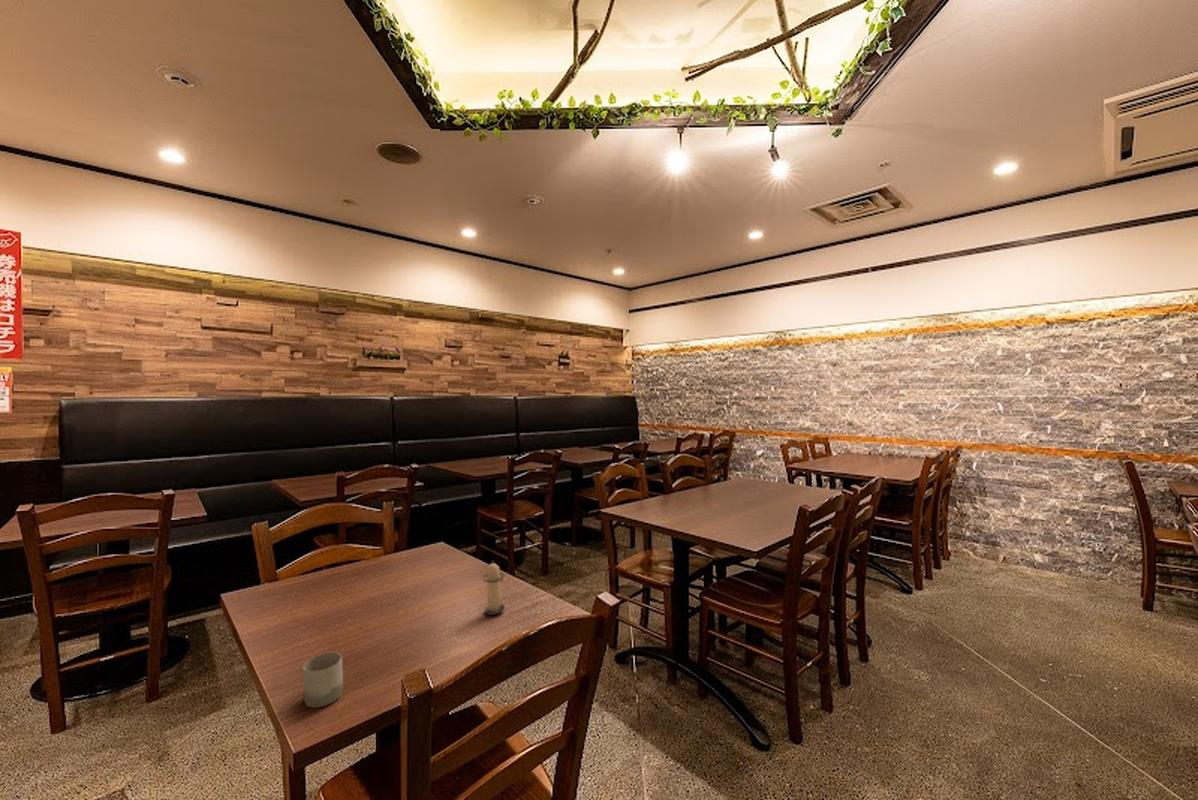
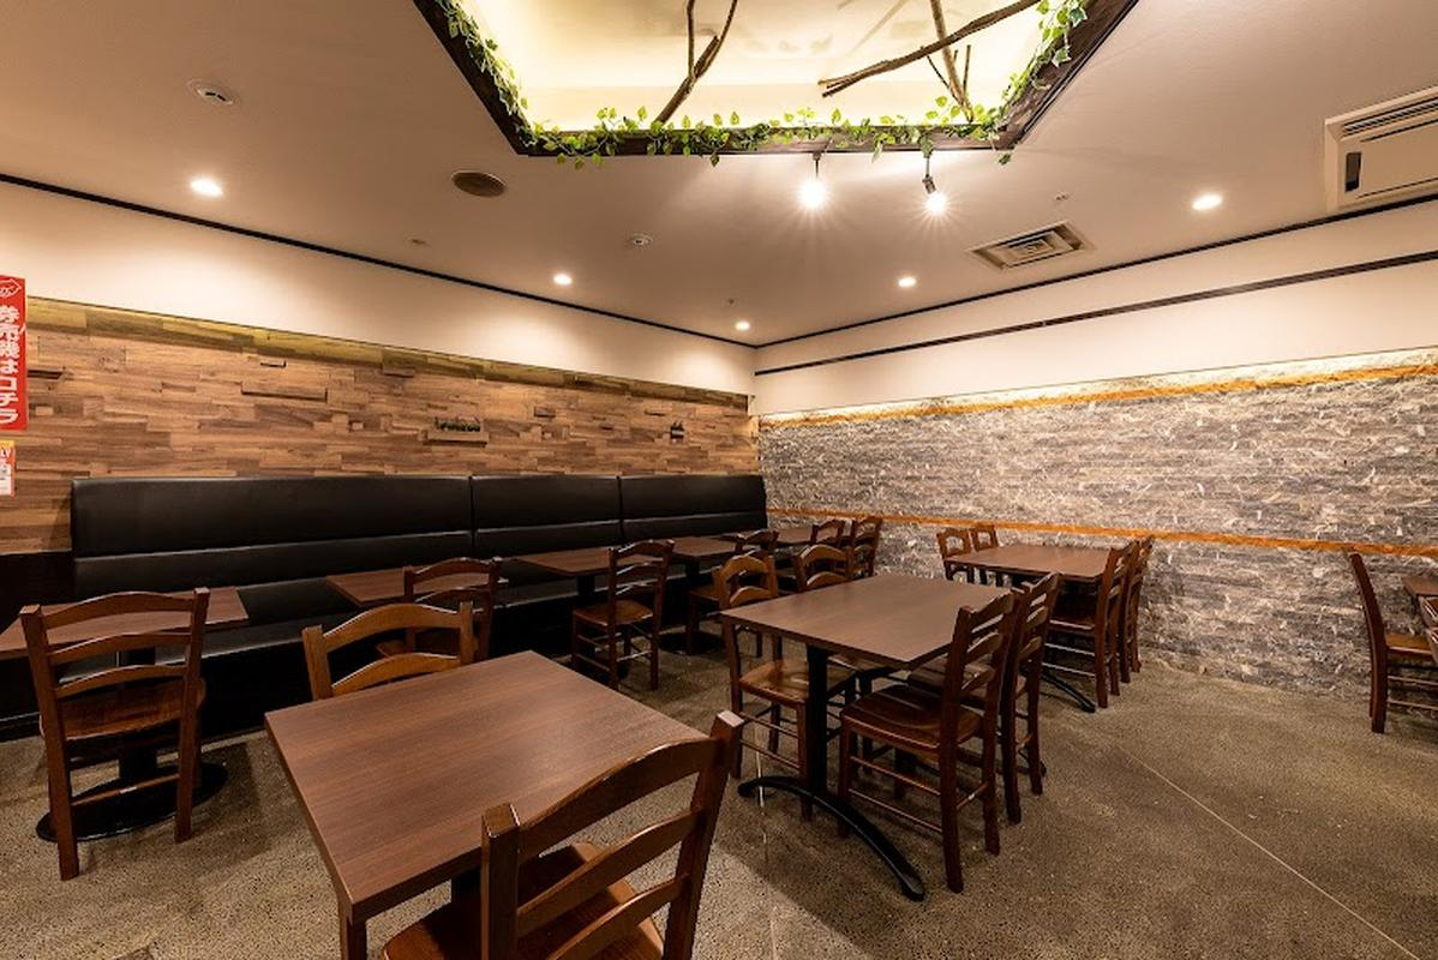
- candle [482,559,505,616]
- cup [302,651,344,709]
